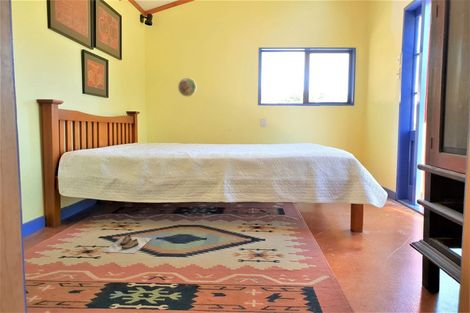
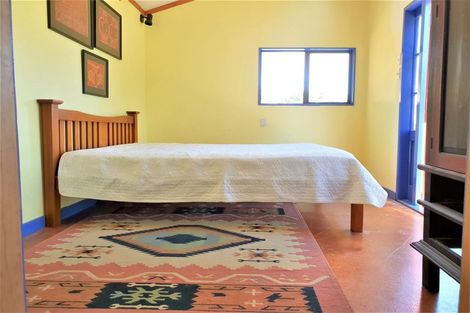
- decorative plate [177,77,197,97]
- shoe [101,233,153,255]
